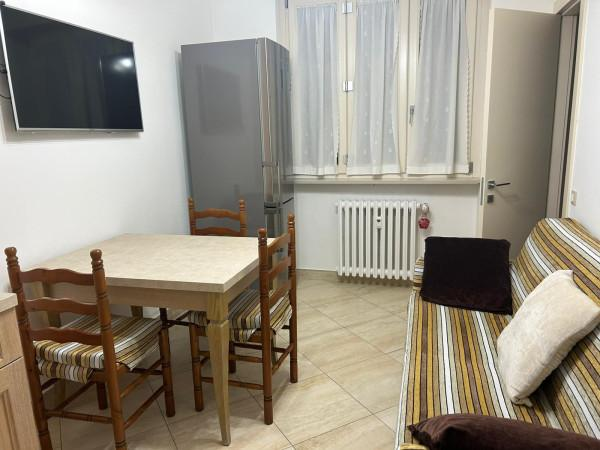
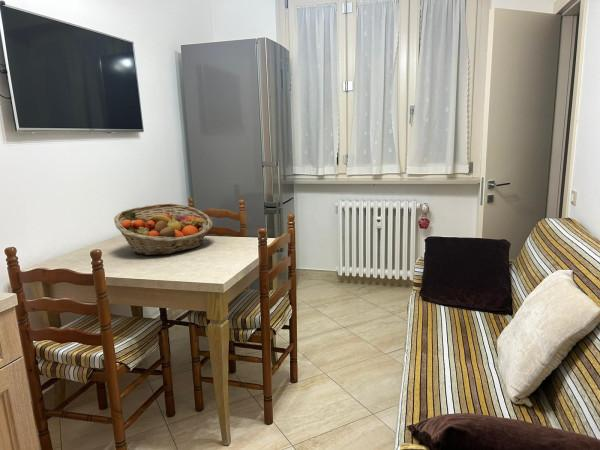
+ fruit basket [113,203,214,256]
